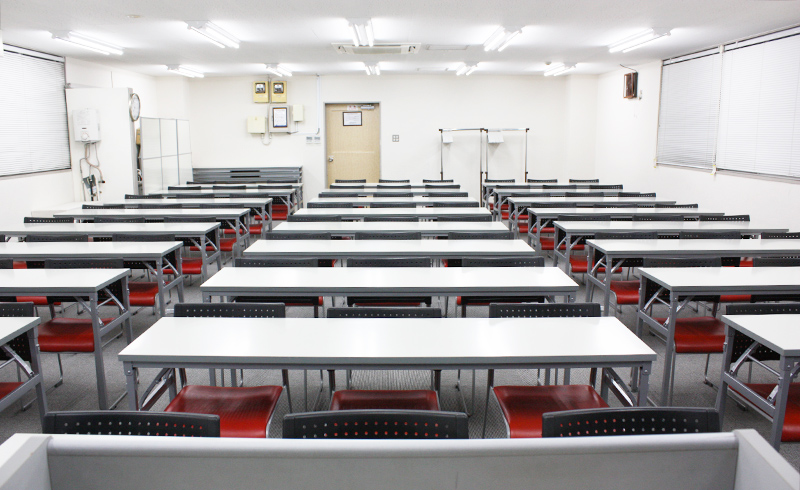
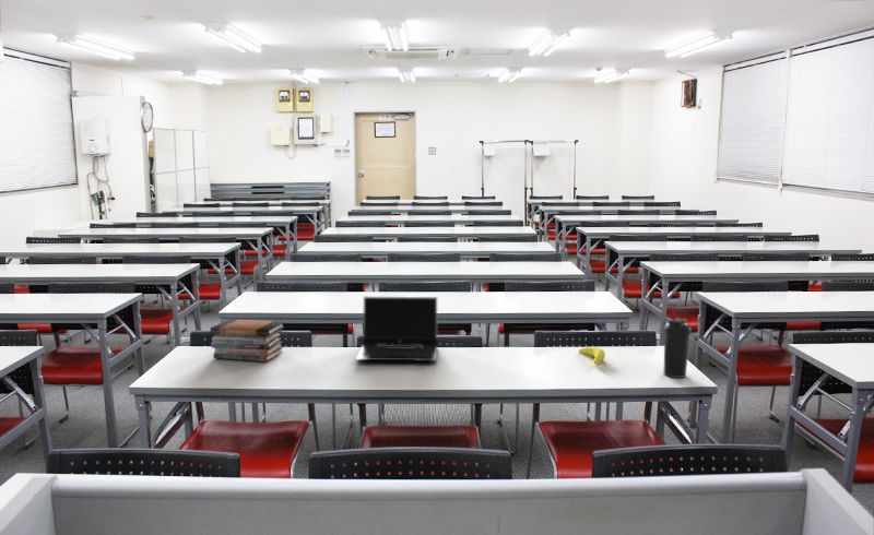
+ laptop computer [354,296,438,362]
+ banana [578,346,606,366]
+ book stack [209,319,285,364]
+ water bottle [663,317,693,379]
